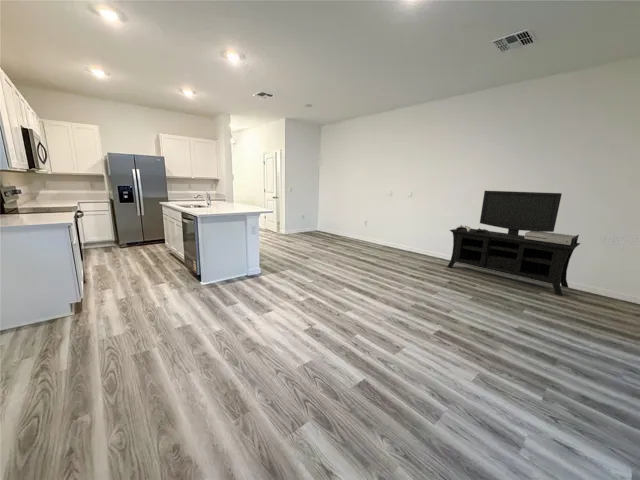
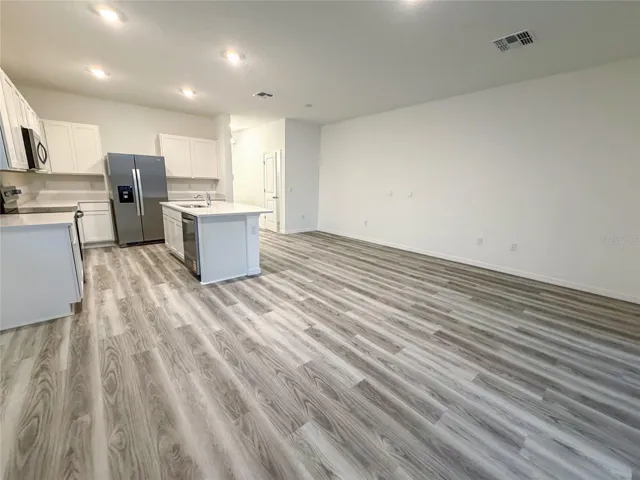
- media console [446,190,582,296]
